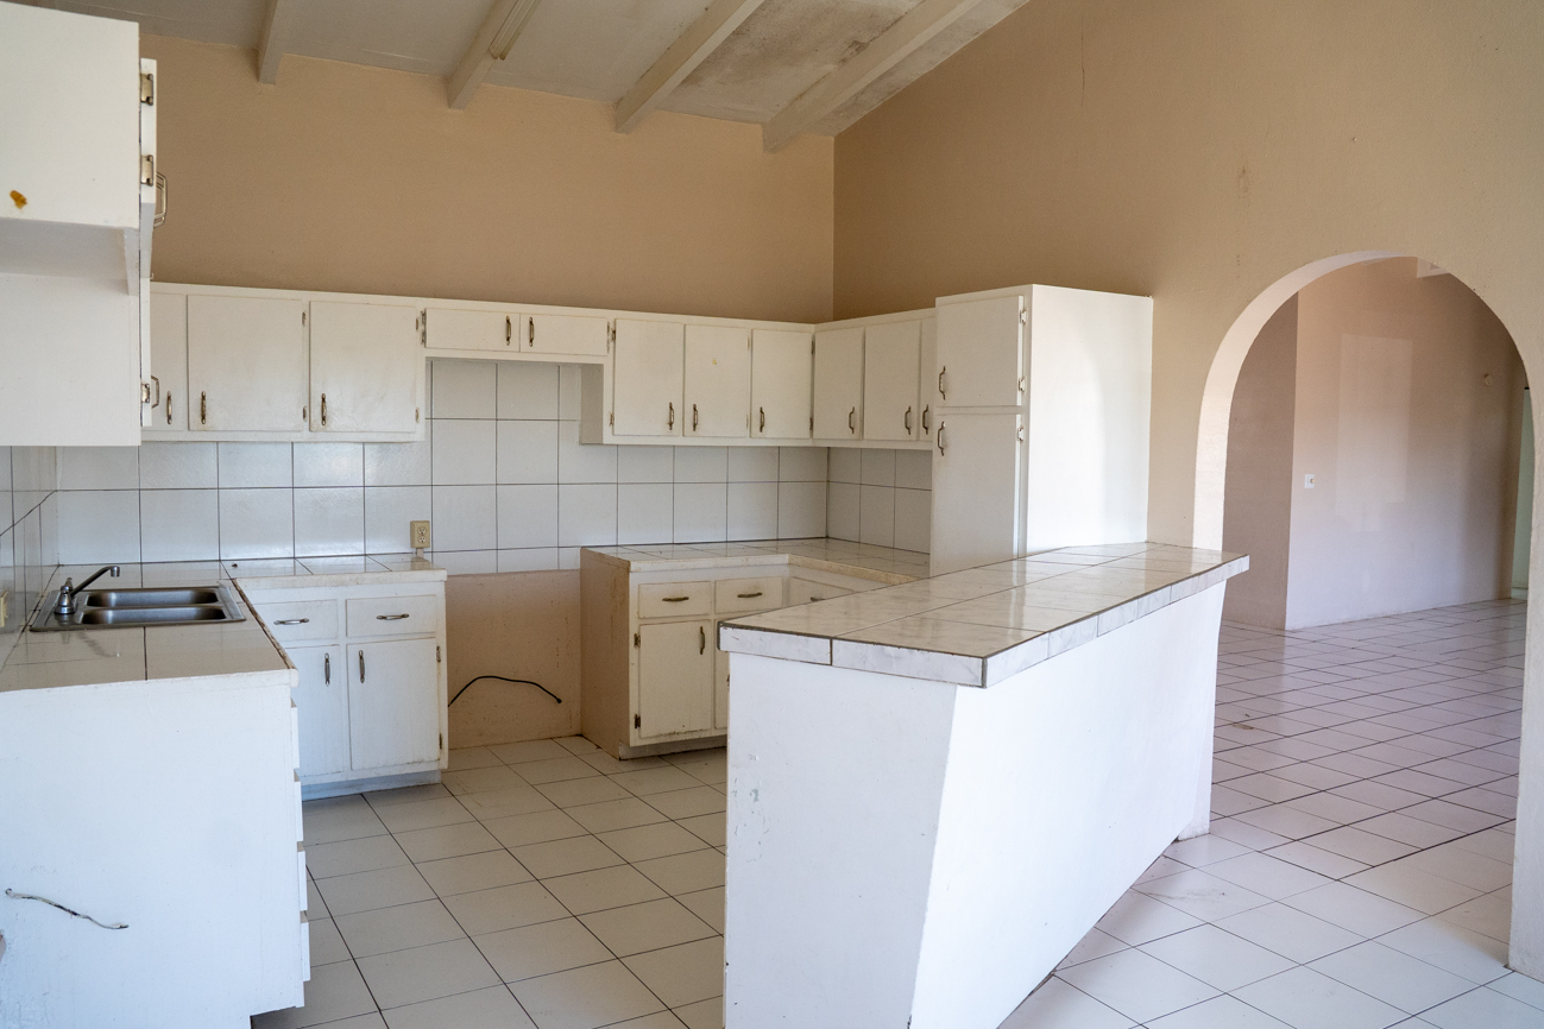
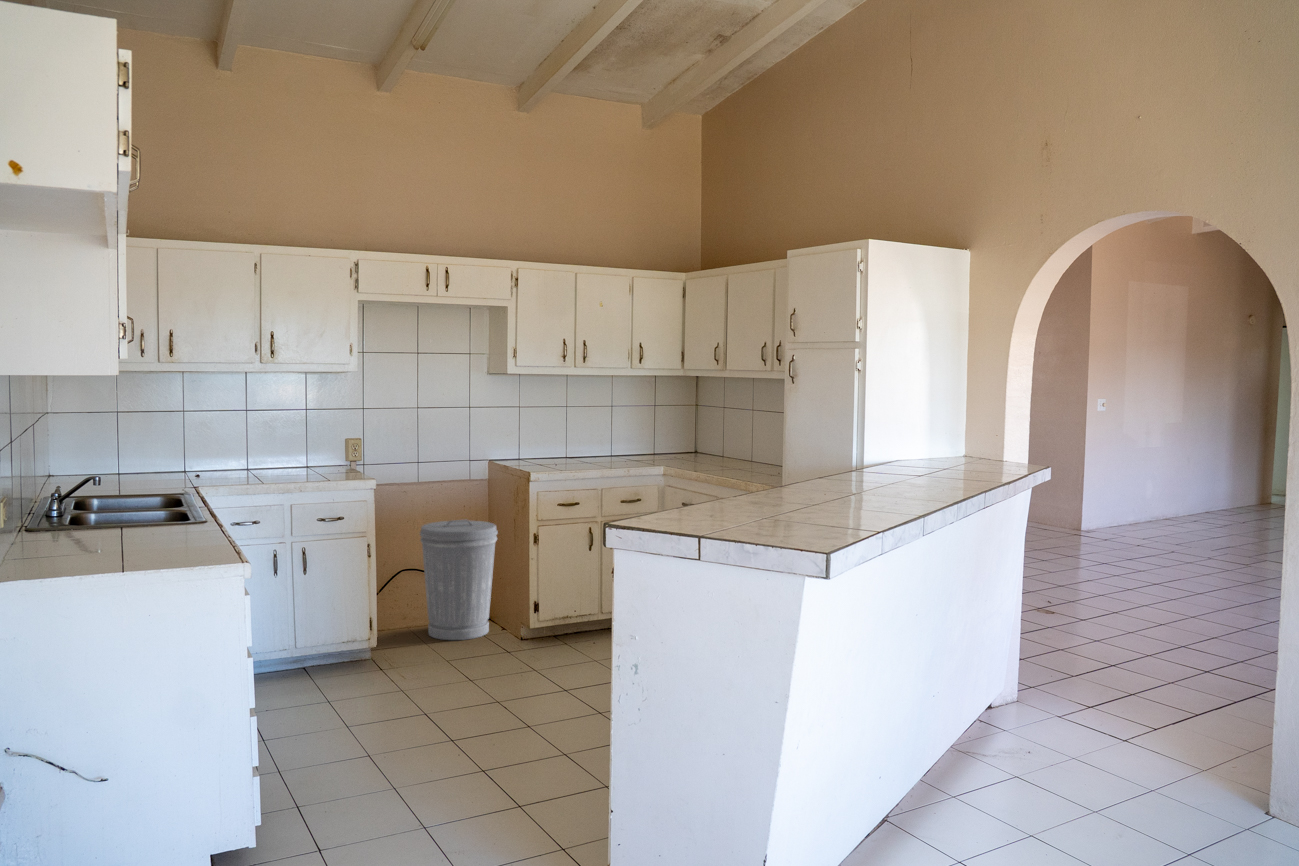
+ trash can [419,519,499,641]
